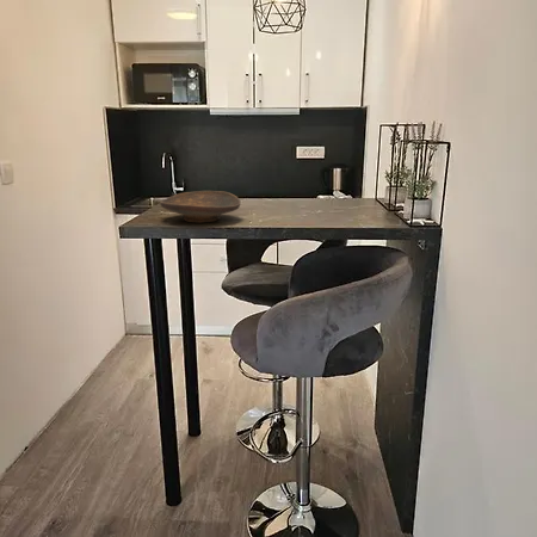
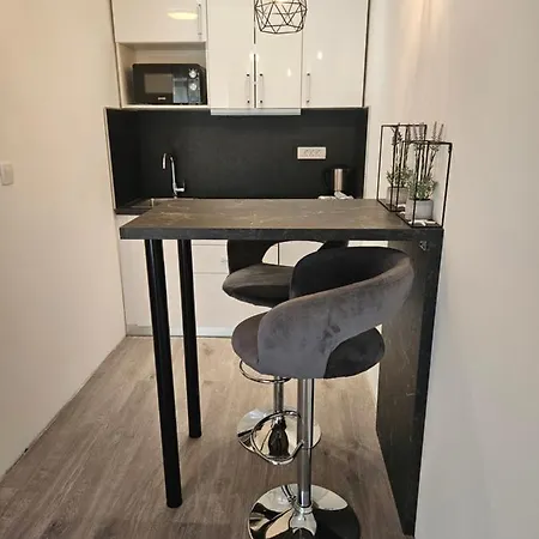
- decorative bowl [159,190,242,223]
